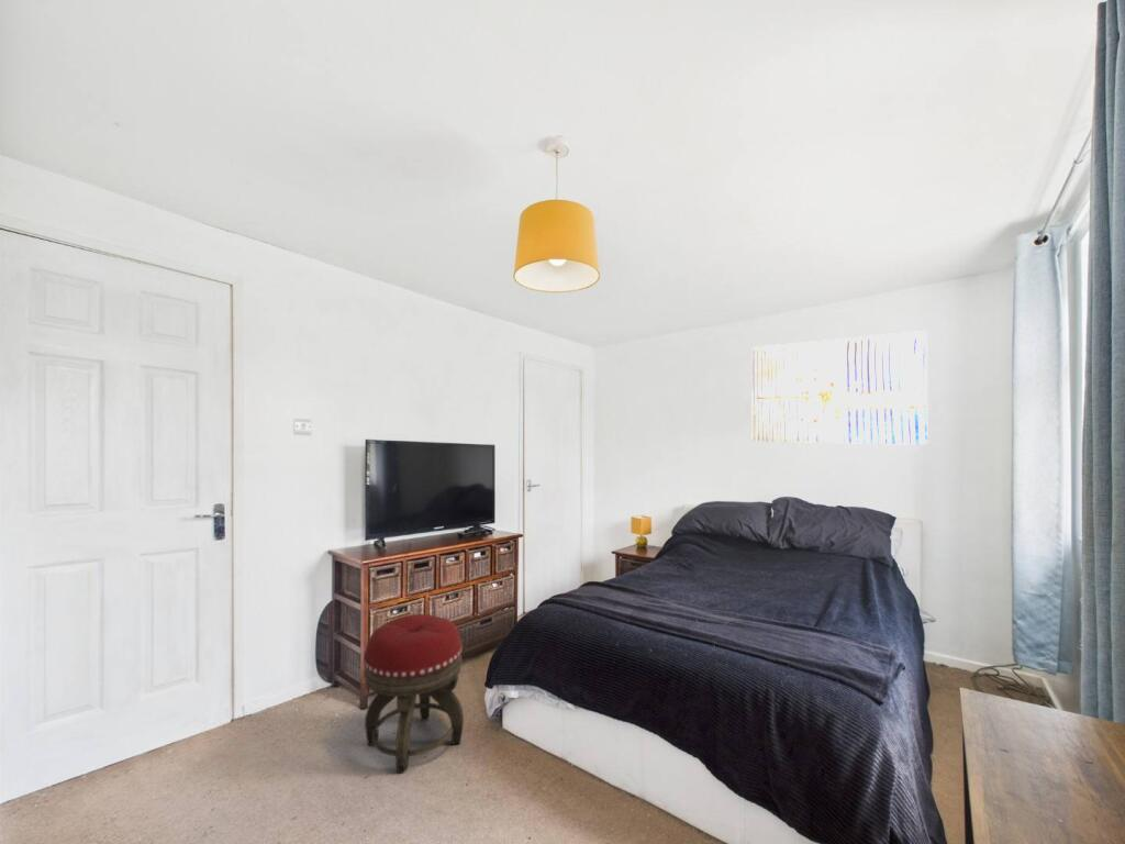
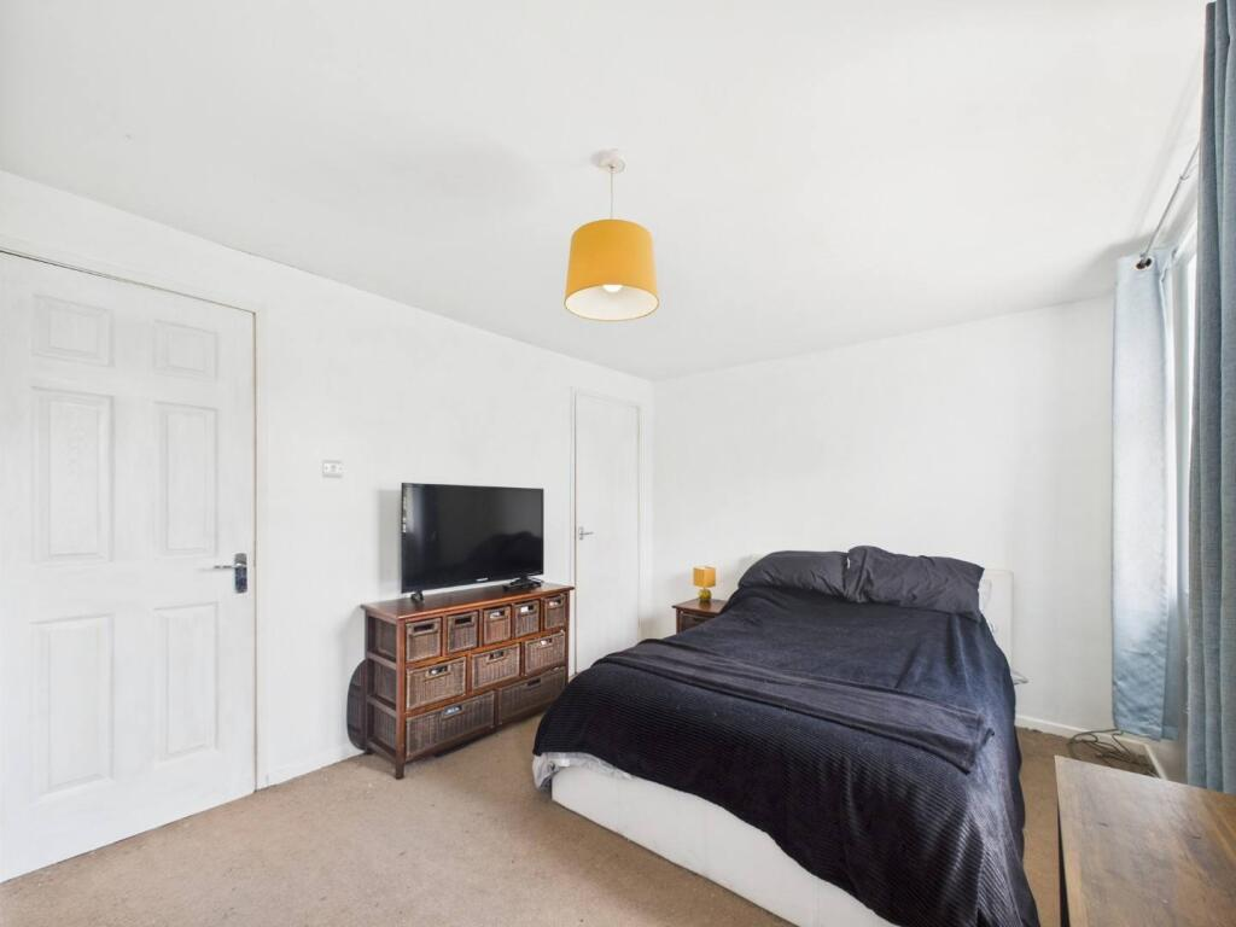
- wall art [750,330,928,446]
- footstool [363,613,465,775]
